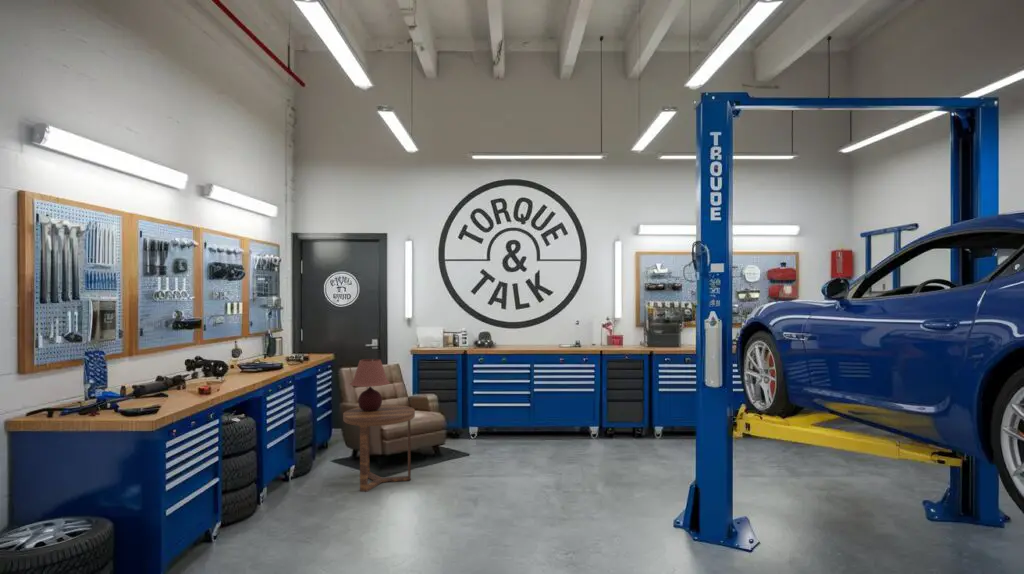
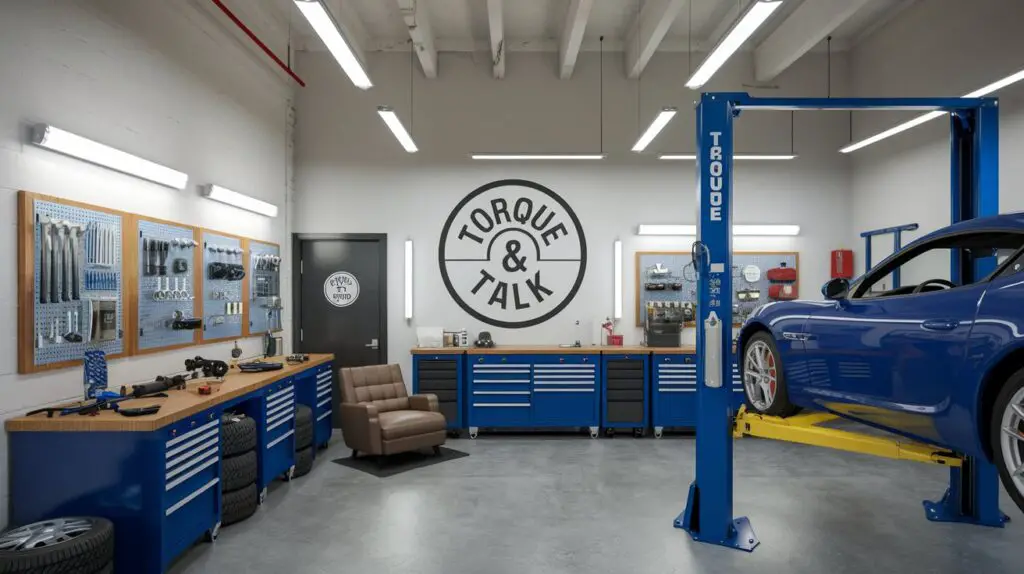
- side table [342,404,416,493]
- table lamp [349,358,391,411]
